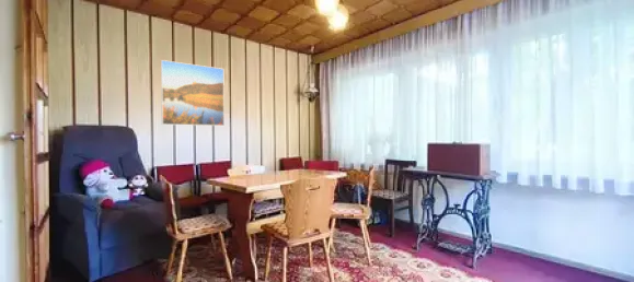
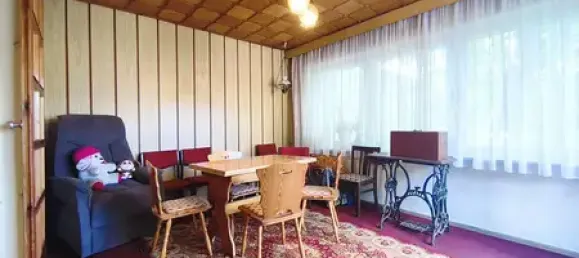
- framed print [160,59,226,127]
